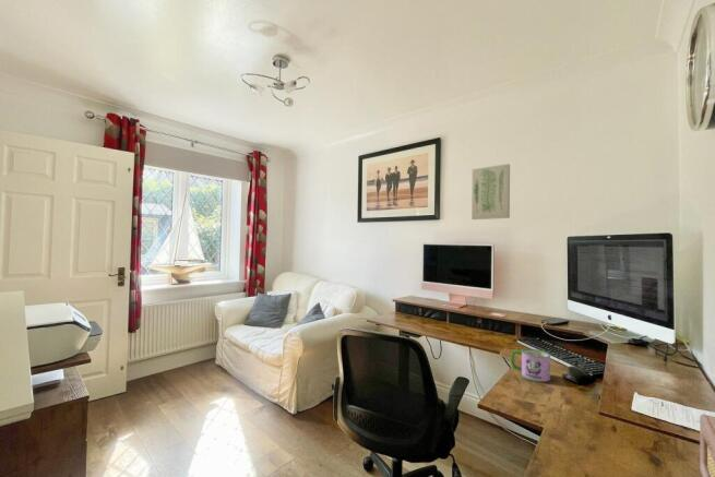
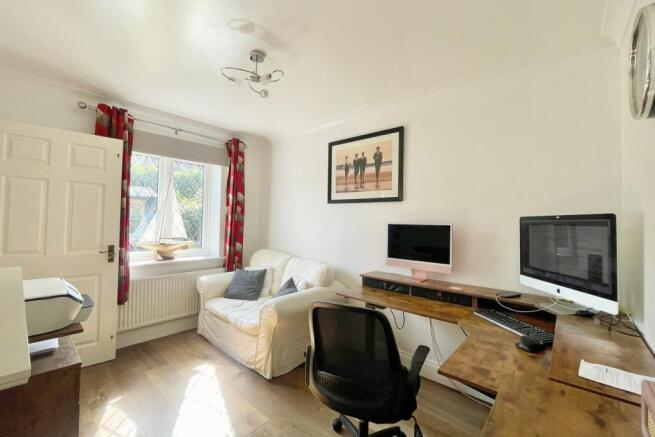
- wall art [470,163,511,220]
- mug [510,348,551,383]
